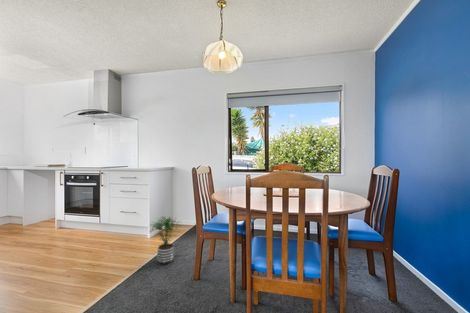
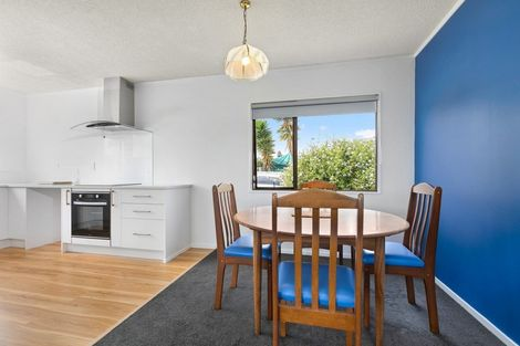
- potted plant [149,215,182,266]
